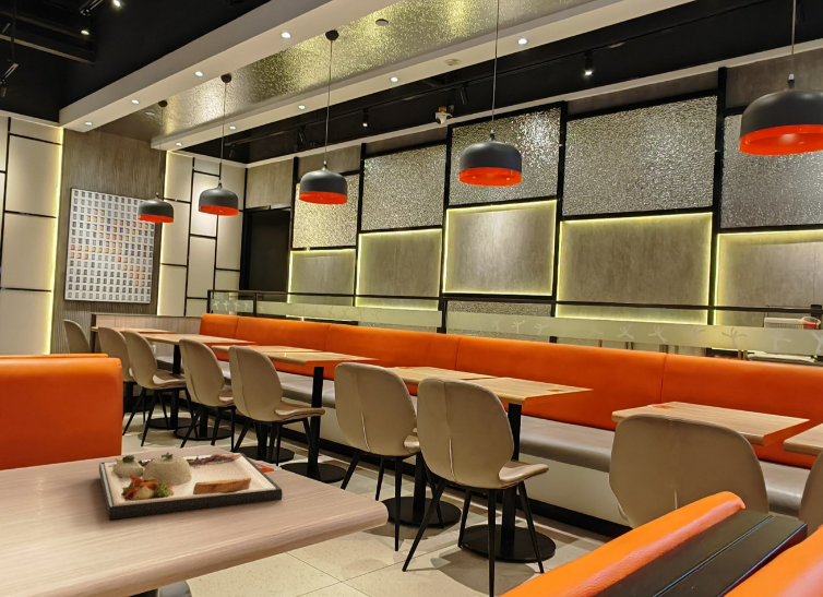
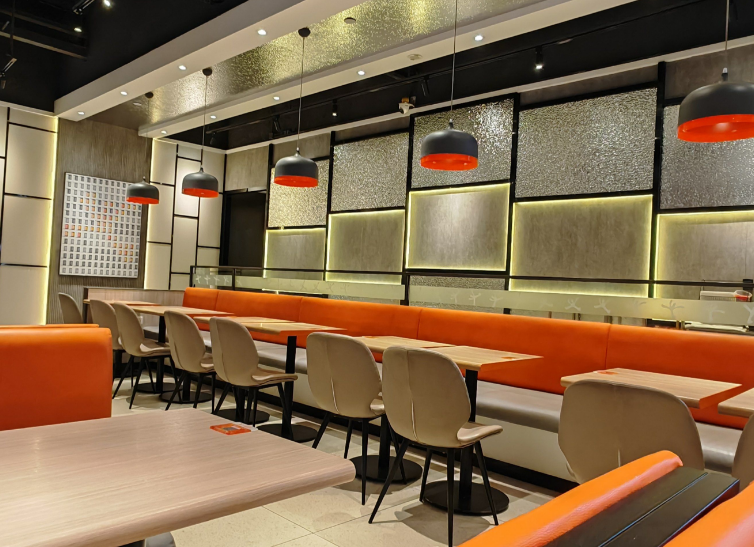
- dinner plate [98,452,284,521]
